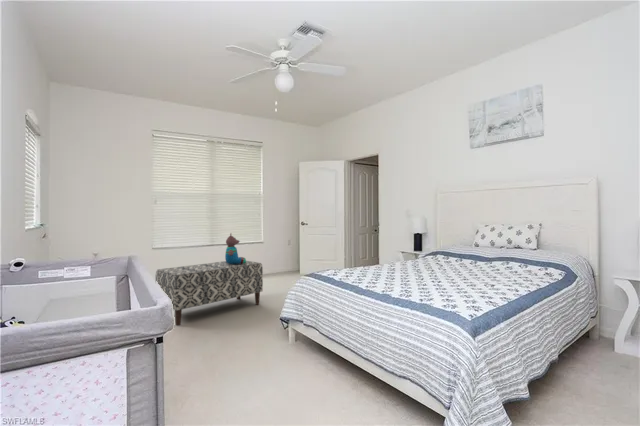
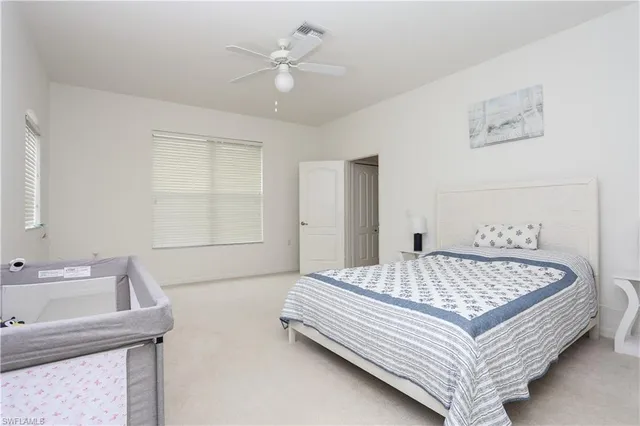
- teddy bear [224,232,247,264]
- bench [155,260,264,327]
